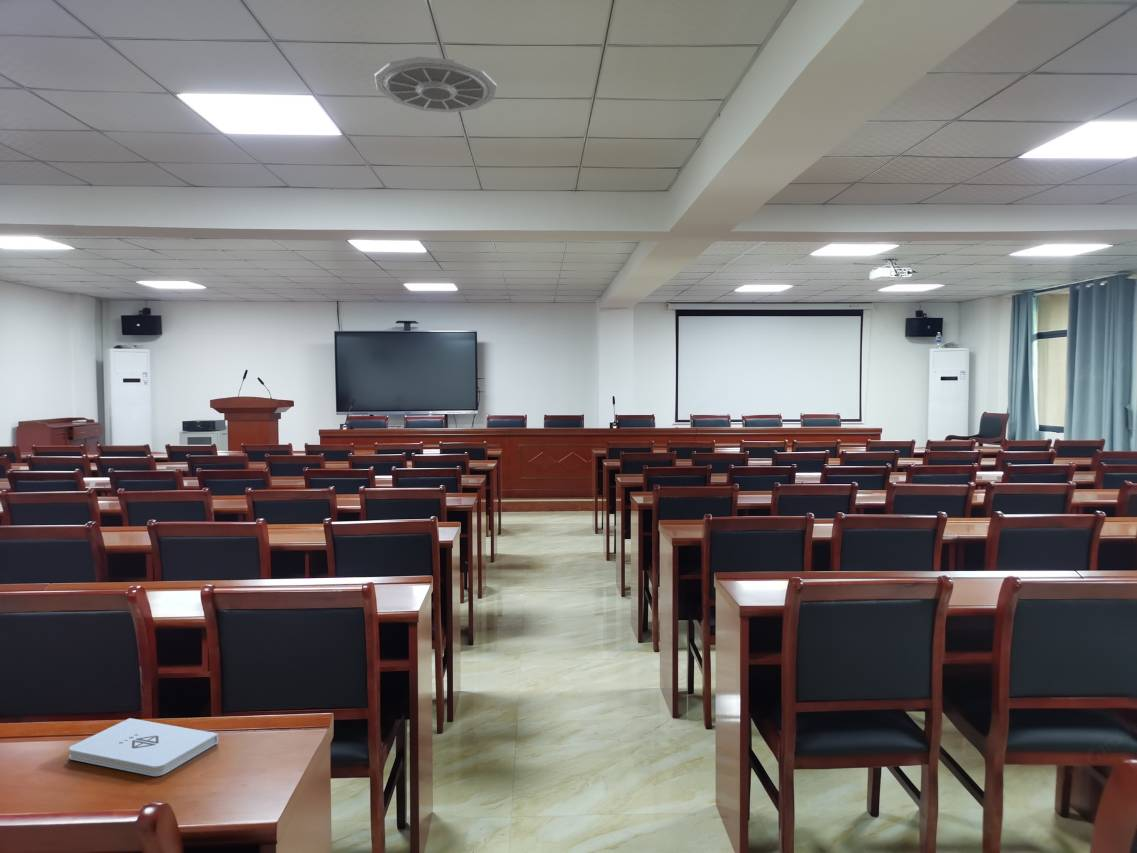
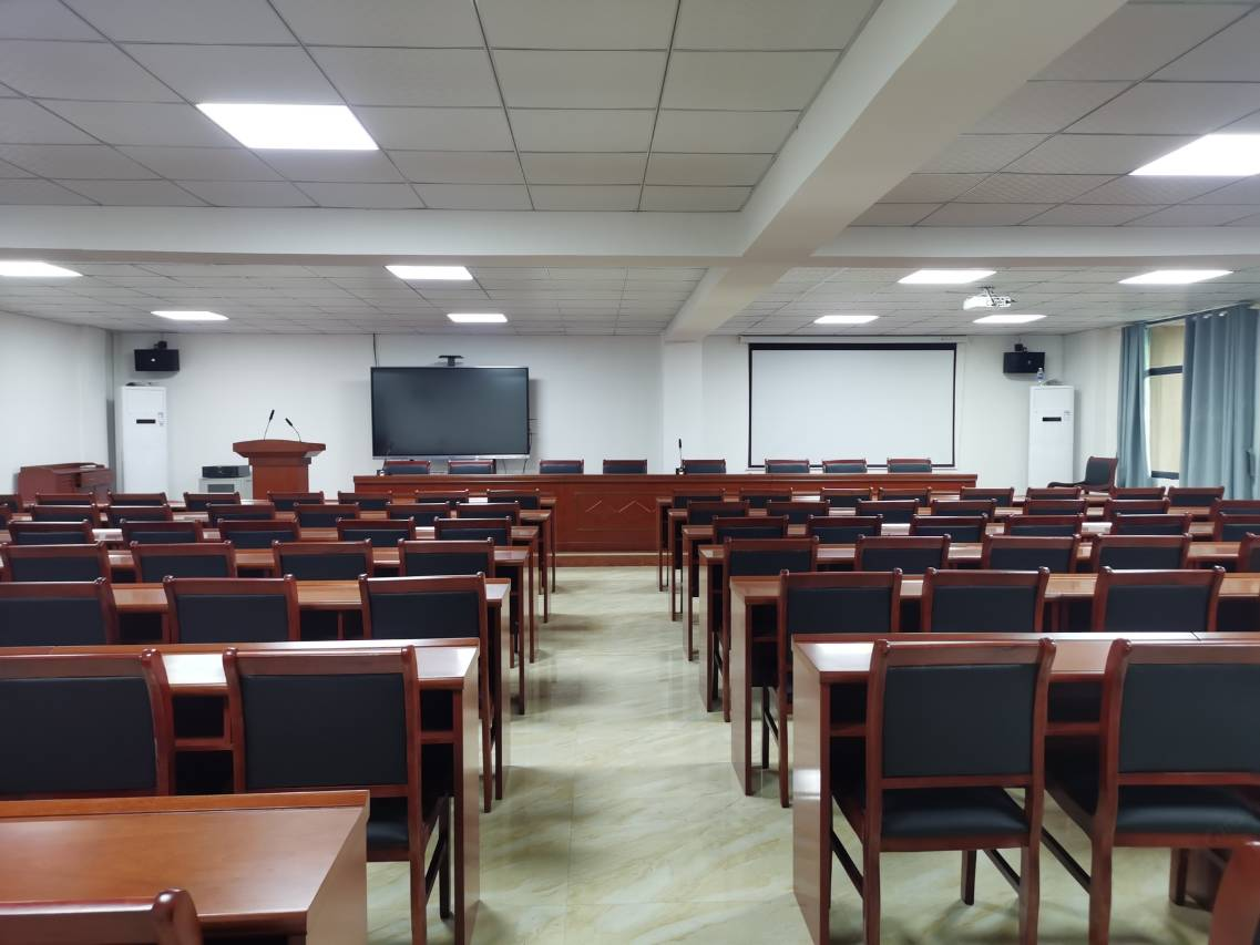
- ceiling vent [374,56,498,114]
- notepad [68,717,219,777]
